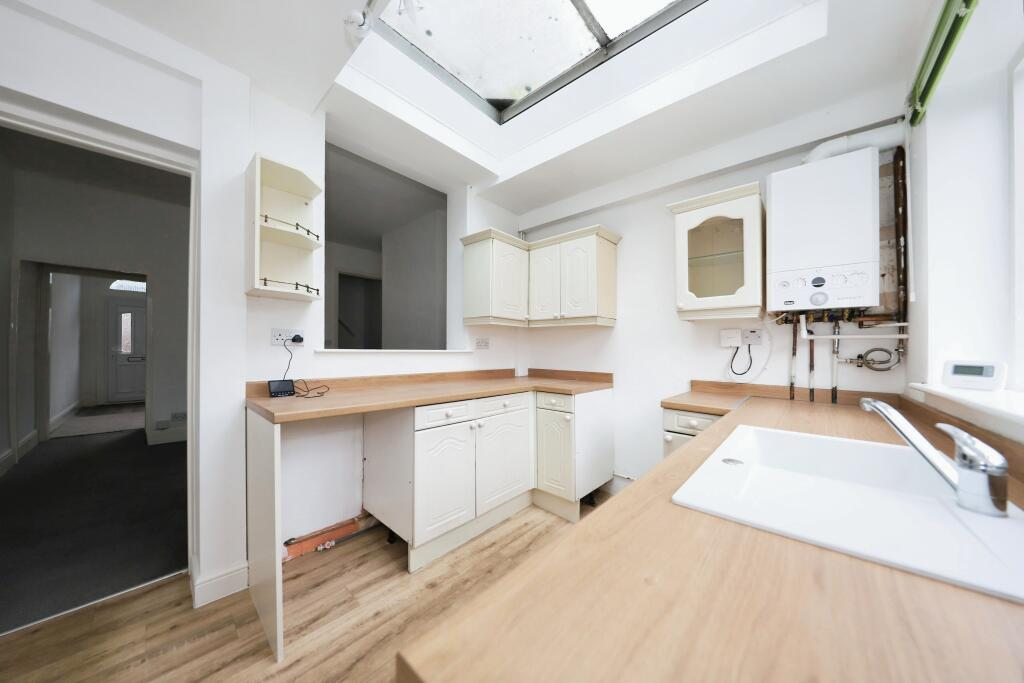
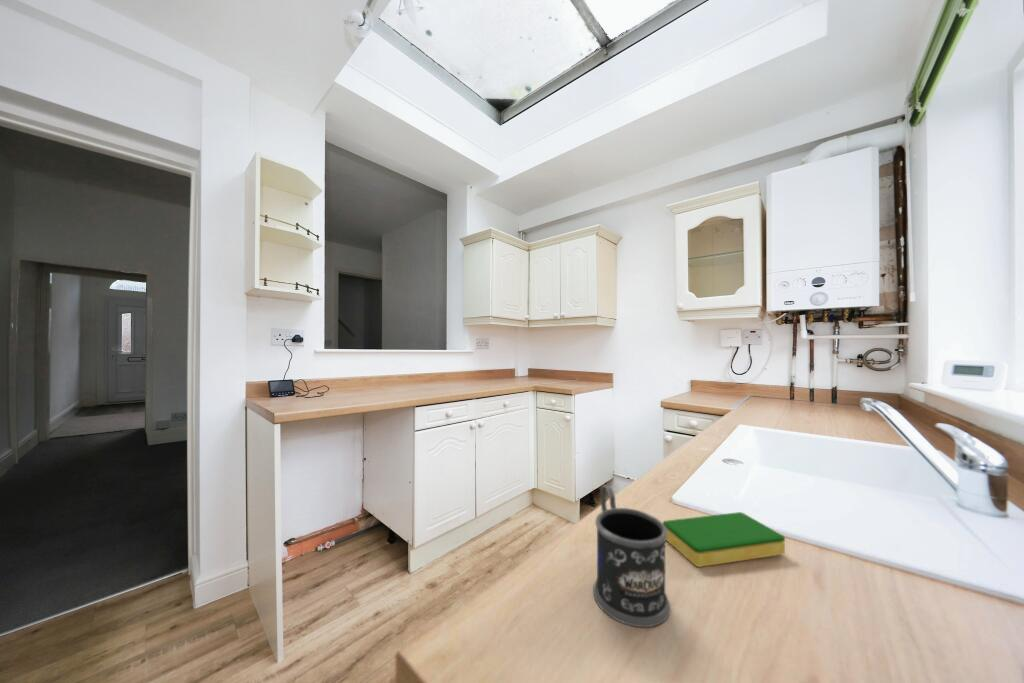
+ dish sponge [662,511,786,568]
+ mug [592,484,671,628]
